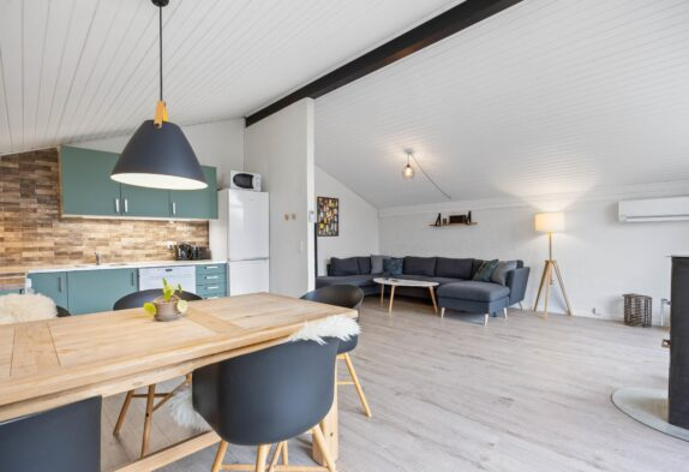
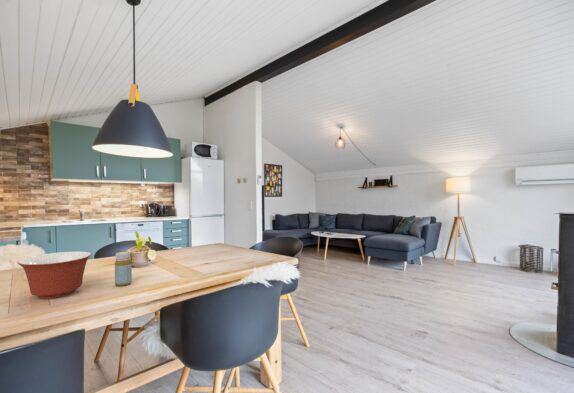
+ mixing bowl [17,250,93,300]
+ bottle [114,251,133,287]
